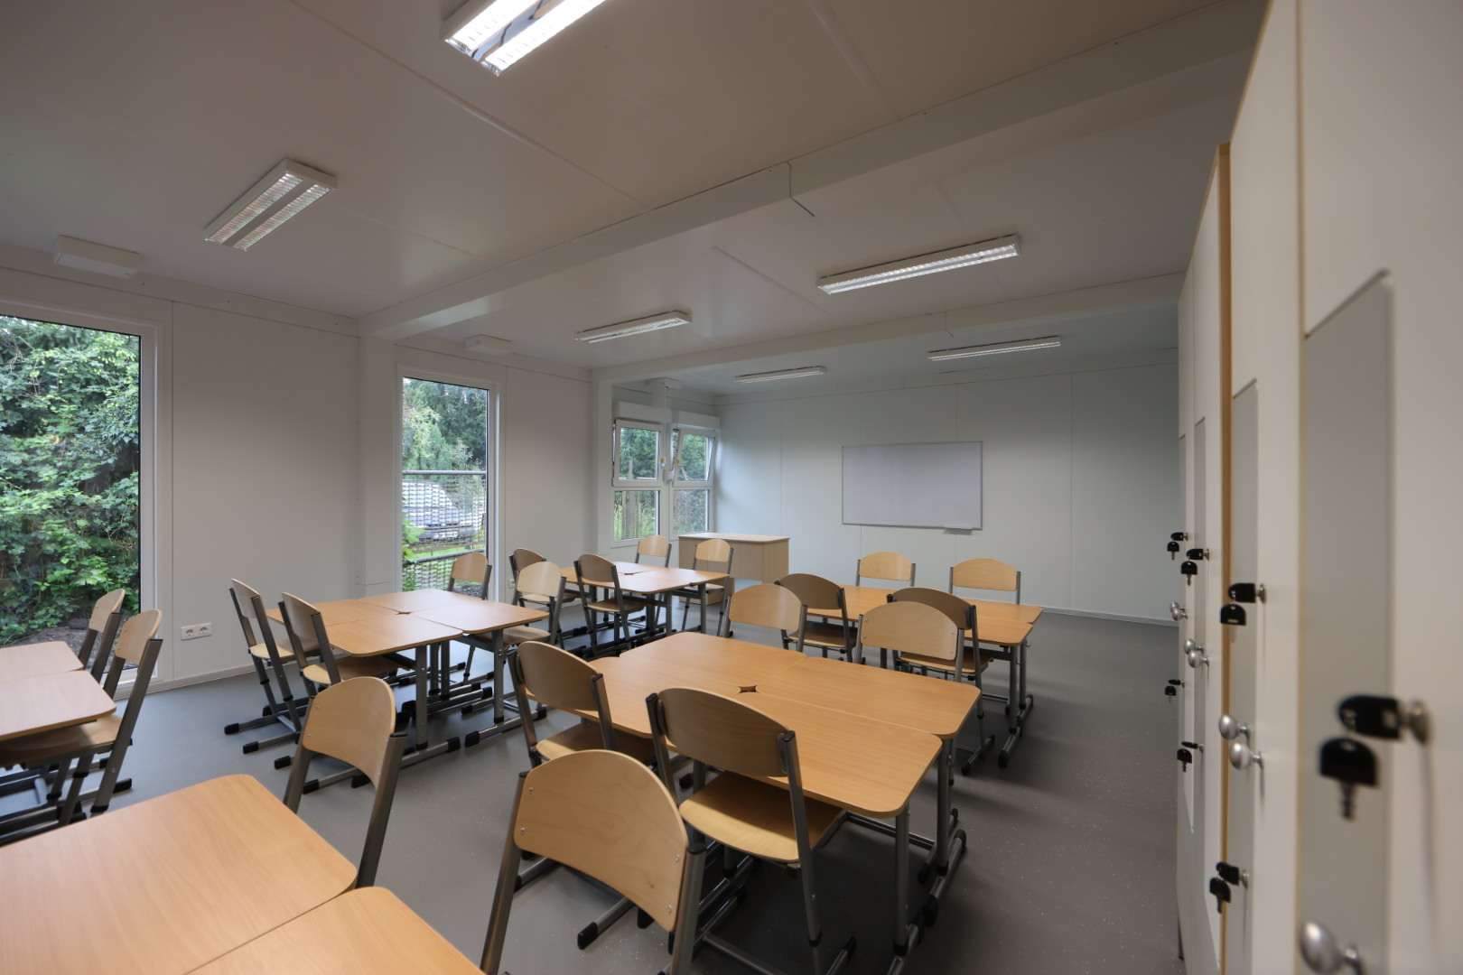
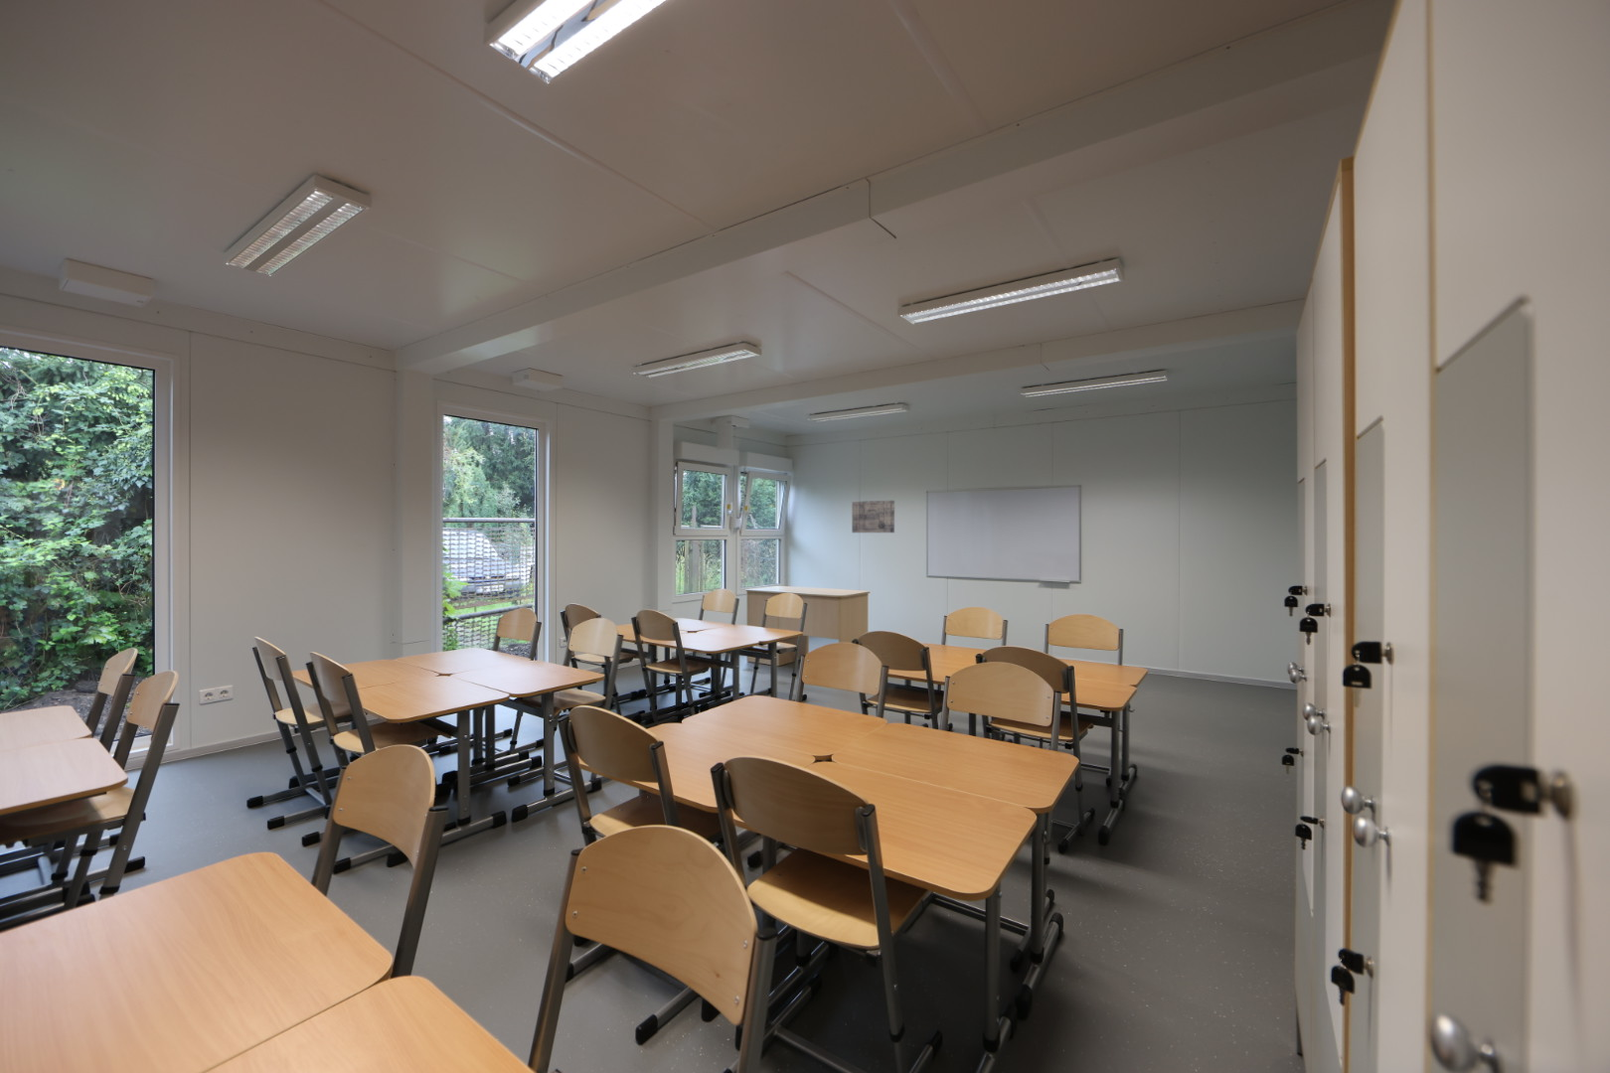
+ wall art [851,499,895,534]
